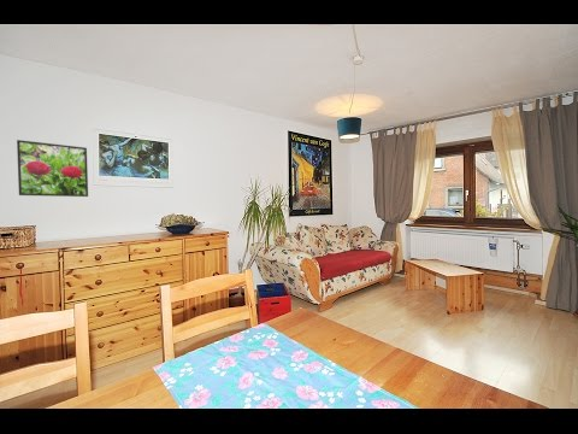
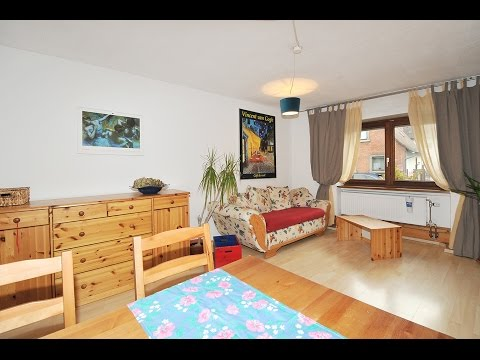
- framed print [16,139,89,198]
